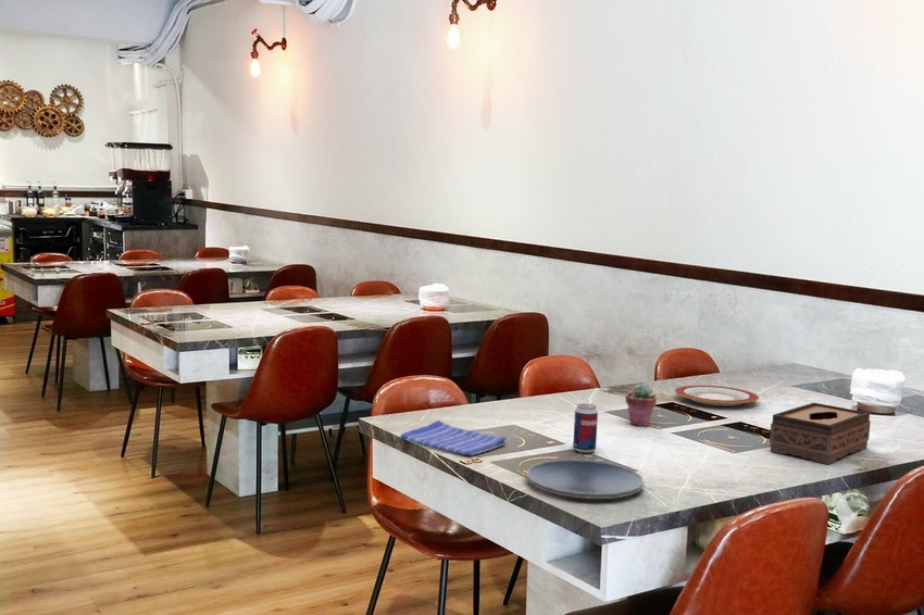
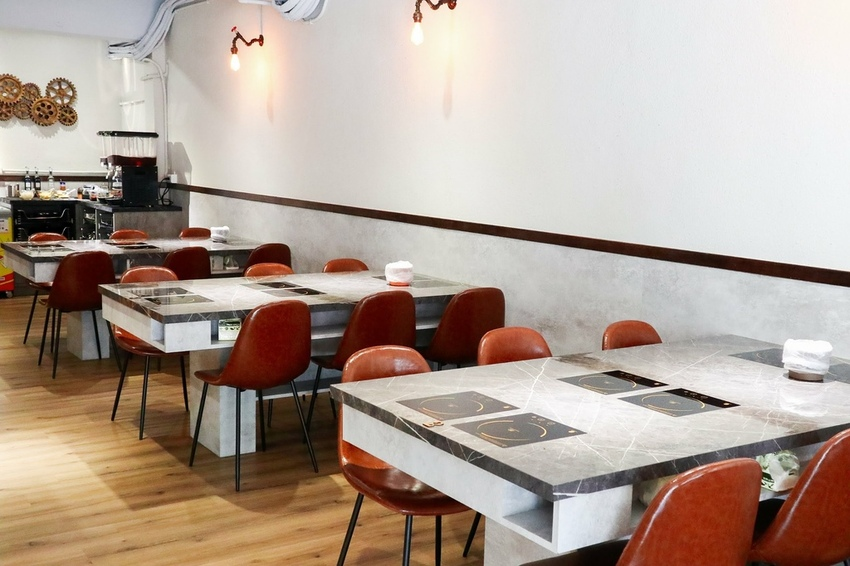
- beverage can [572,402,599,454]
- potted succulent [625,382,658,427]
- plate [526,459,645,500]
- tissue box [769,402,872,465]
- plate [674,385,760,407]
- dish towel [399,419,508,456]
